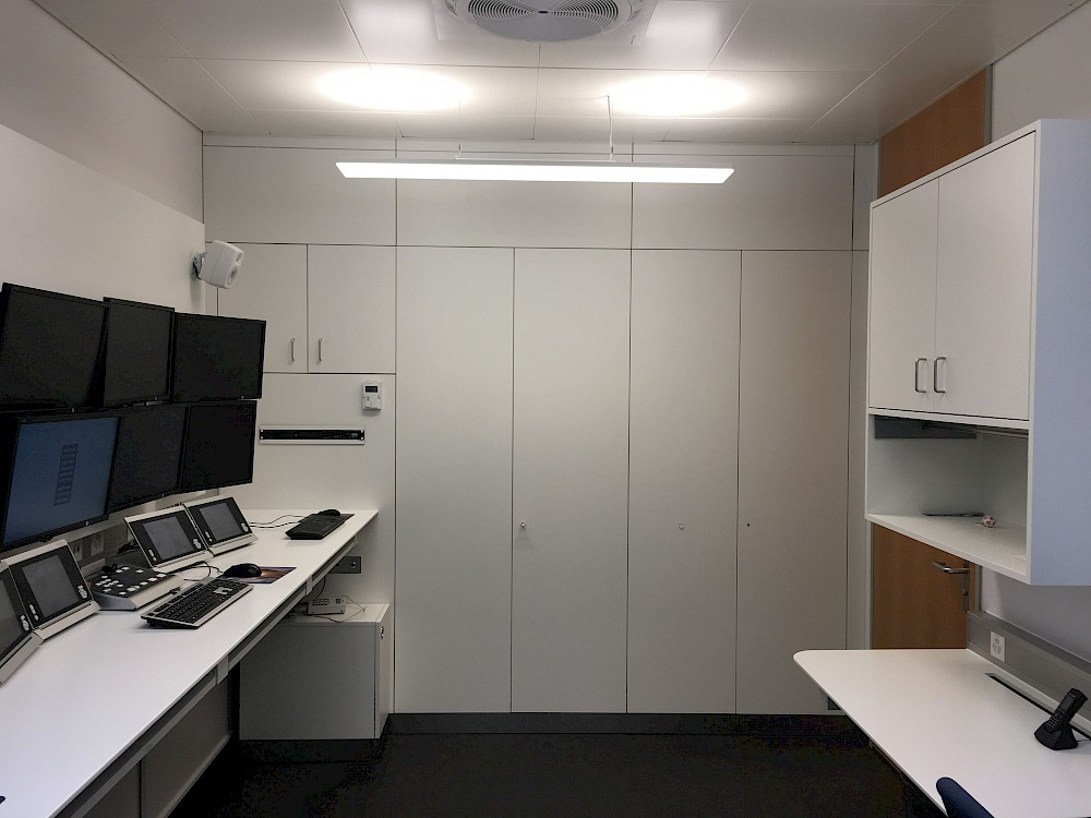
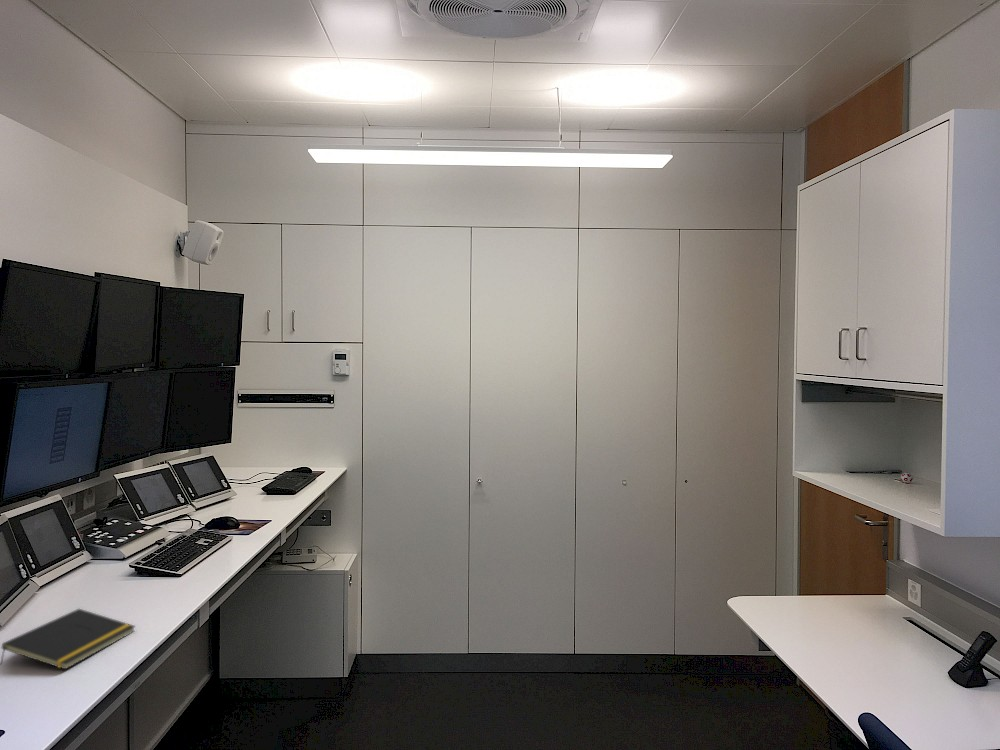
+ notepad [0,608,137,670]
